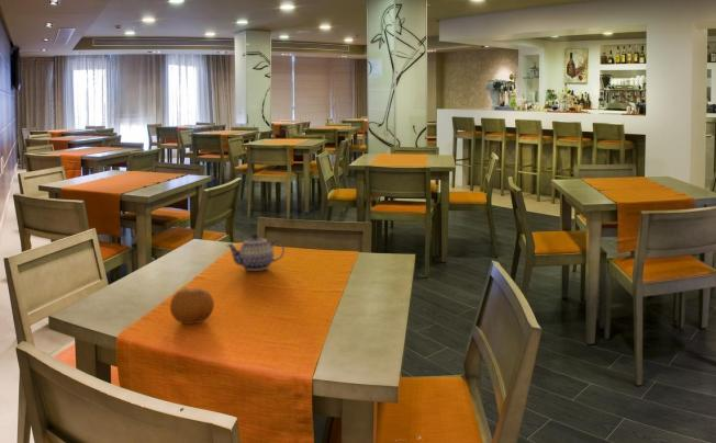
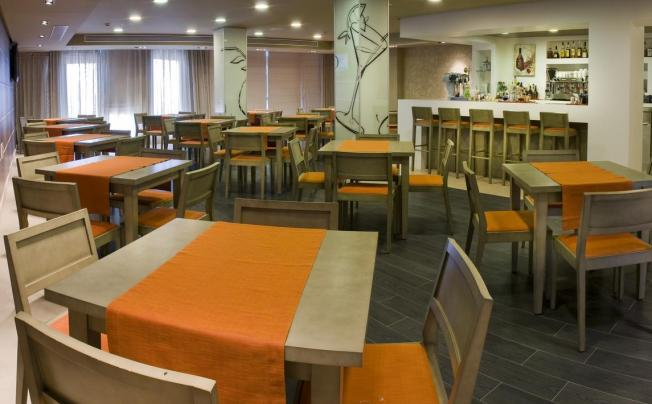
- teapot [225,232,286,272]
- fruit [169,287,215,326]
